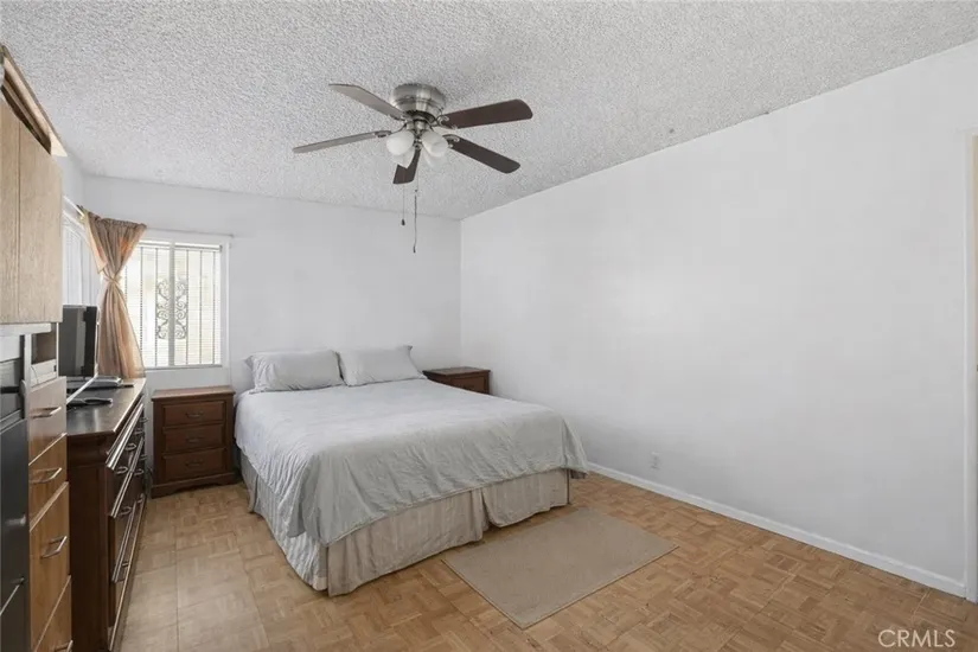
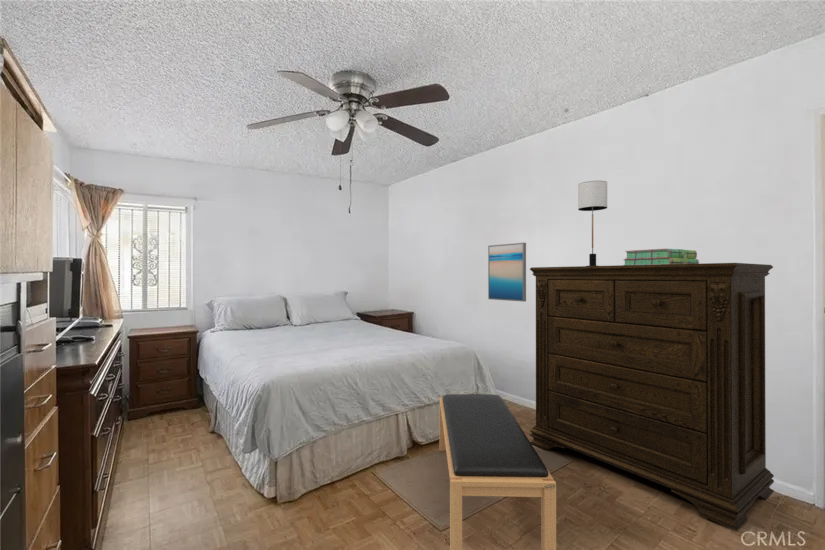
+ table lamp [577,180,608,266]
+ wall art [487,242,527,303]
+ stack of books [622,248,700,265]
+ bench [439,393,557,550]
+ dresser [529,262,775,532]
